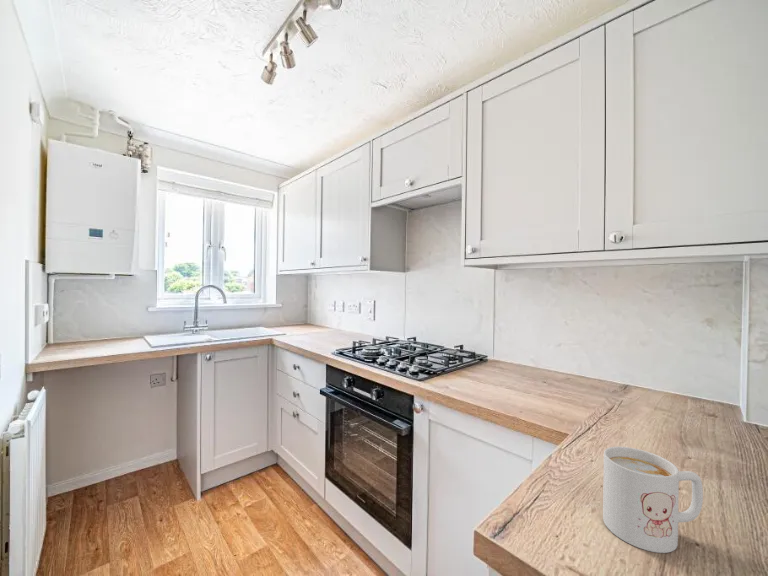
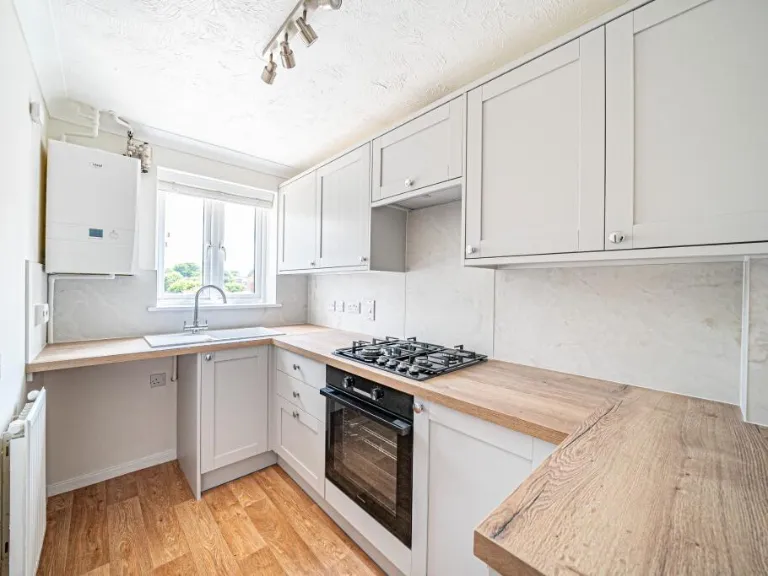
- mug [602,446,704,554]
